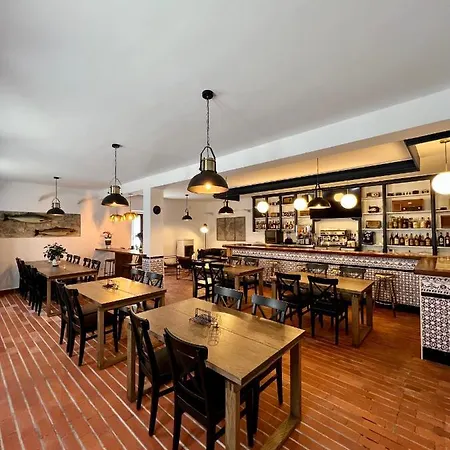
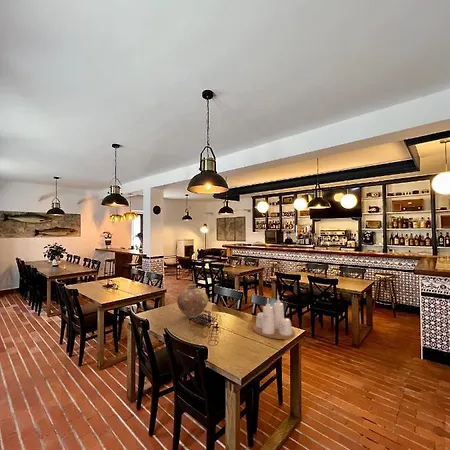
+ condiment set [252,294,296,340]
+ vase [176,283,209,319]
